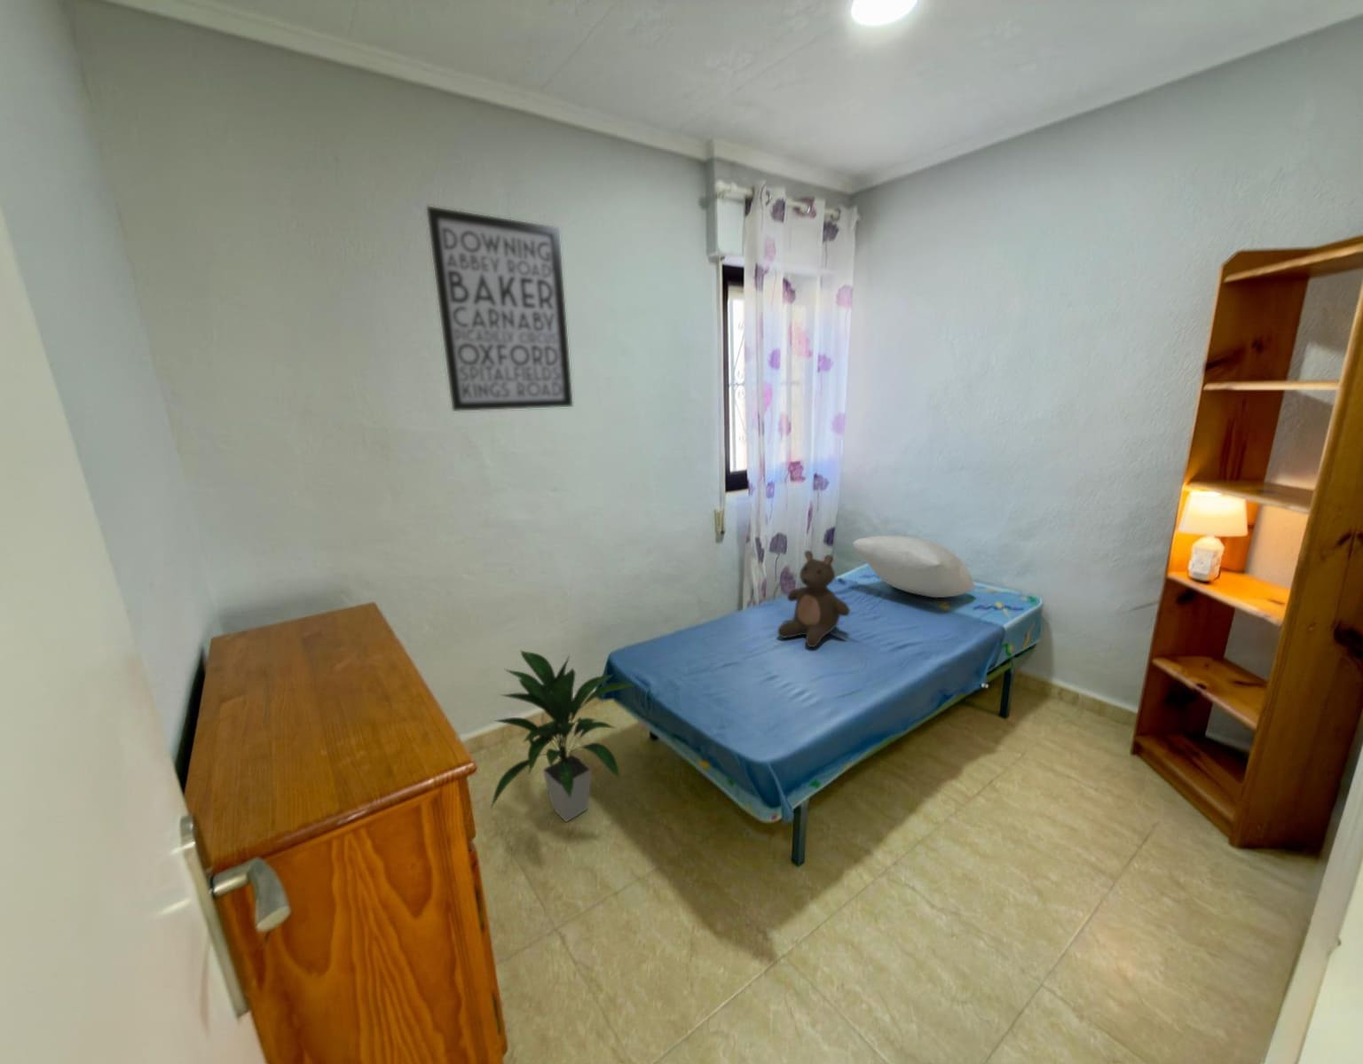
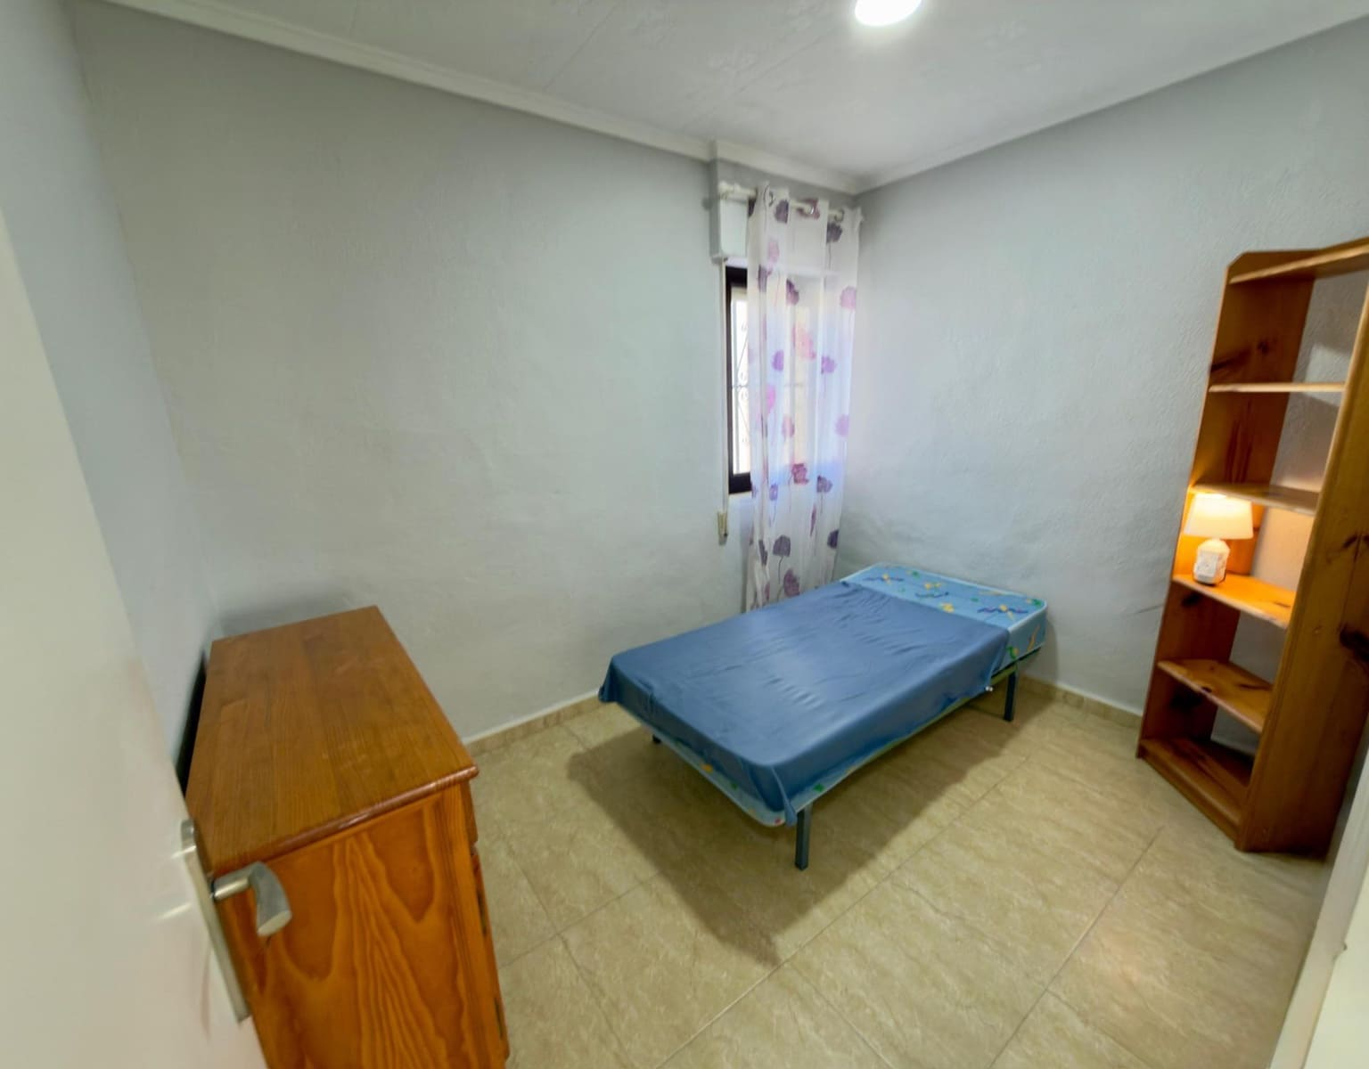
- wall art [426,205,574,413]
- stuffed bear [777,550,851,648]
- indoor plant [489,649,636,823]
- pillow [852,534,976,598]
